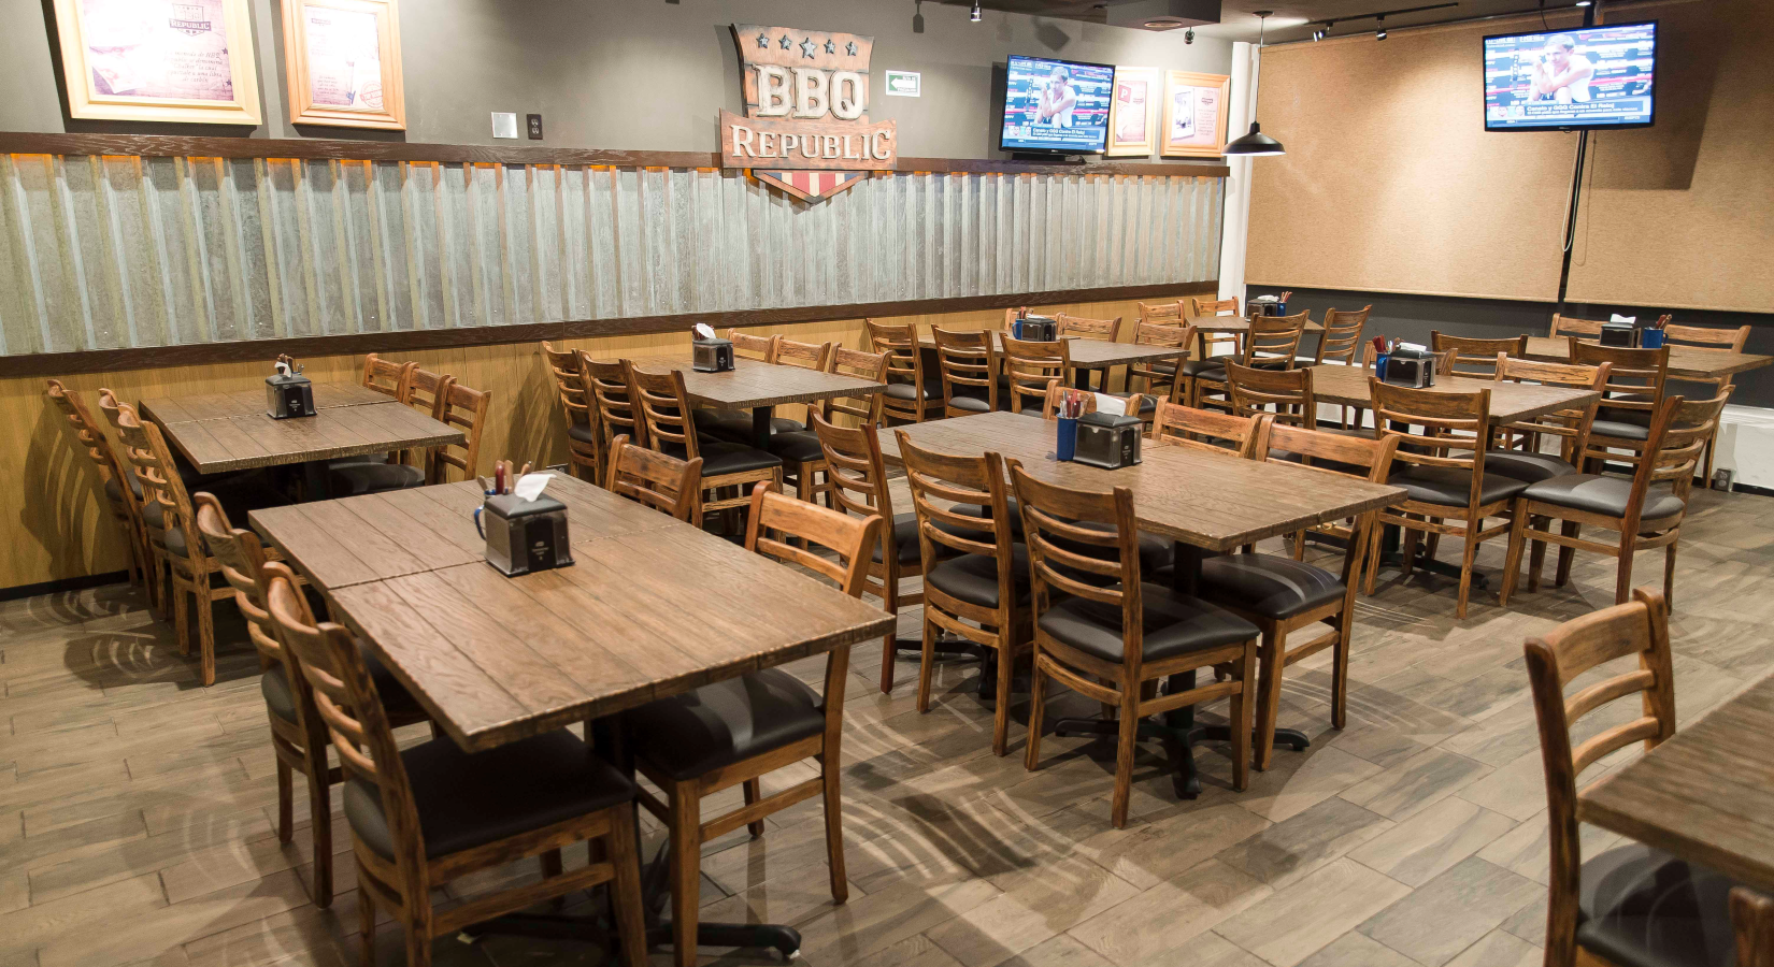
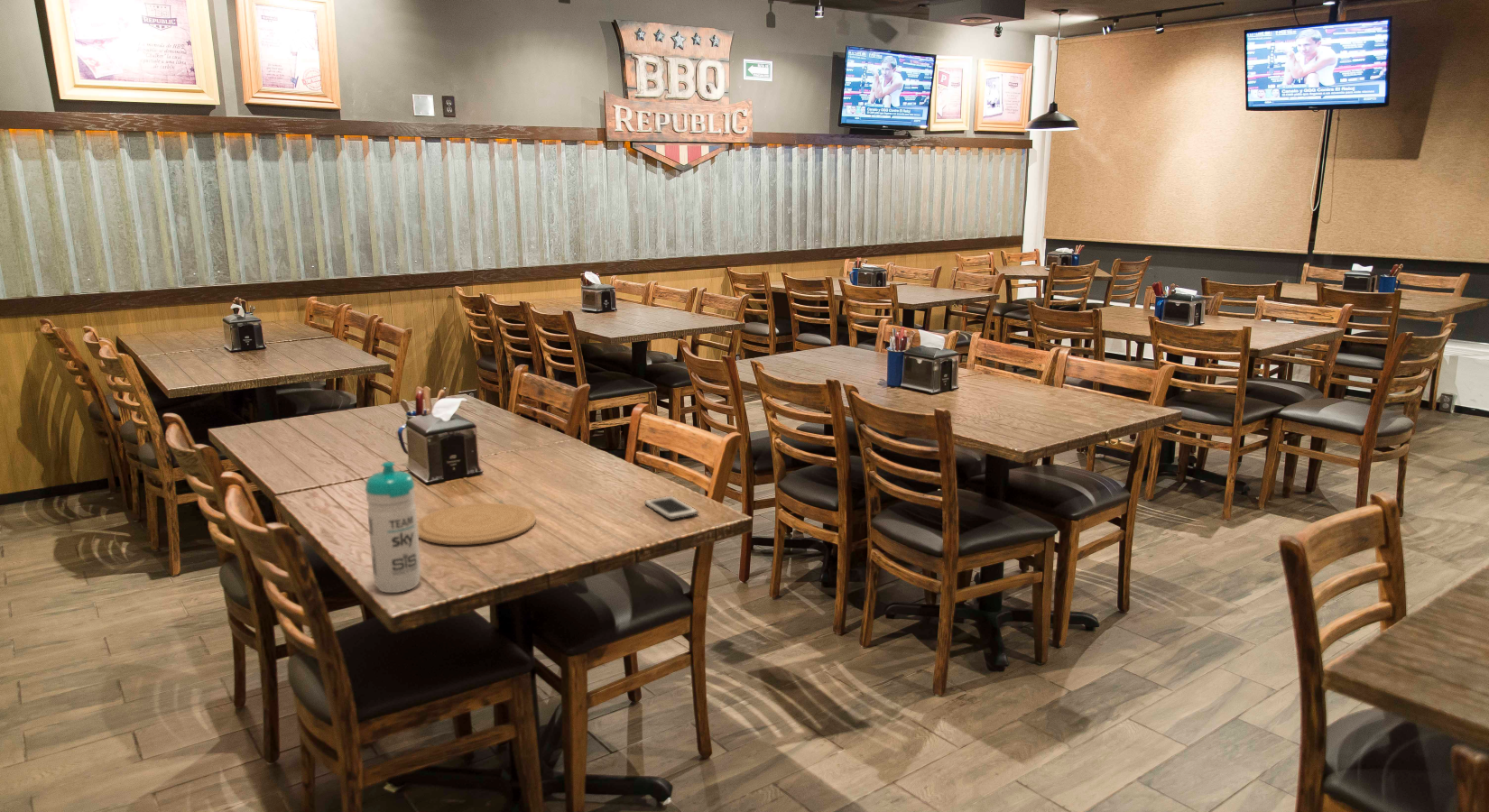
+ water bottle [365,461,421,594]
+ plate [417,503,537,546]
+ cell phone [643,495,699,521]
